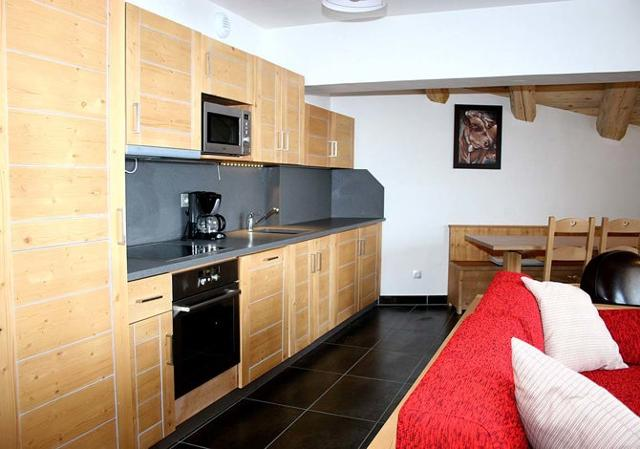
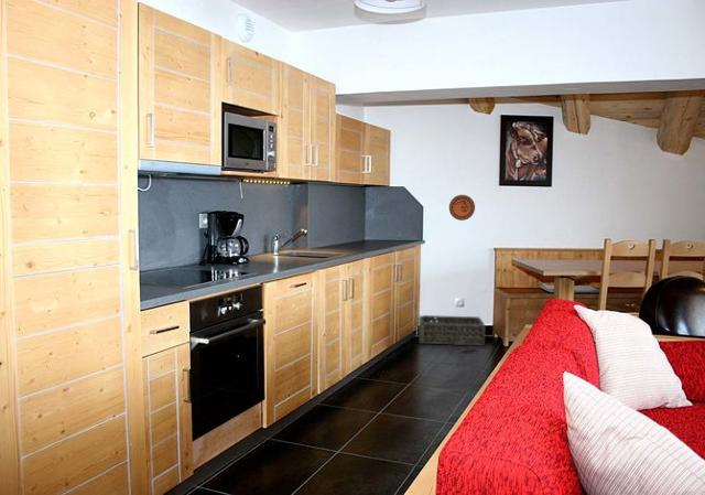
+ decorative plate [448,194,476,222]
+ basket [417,314,486,346]
